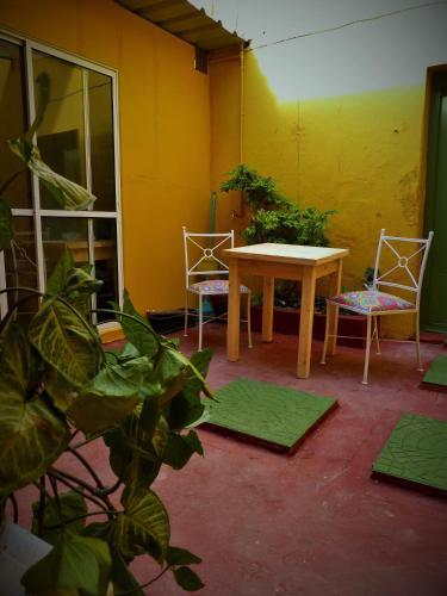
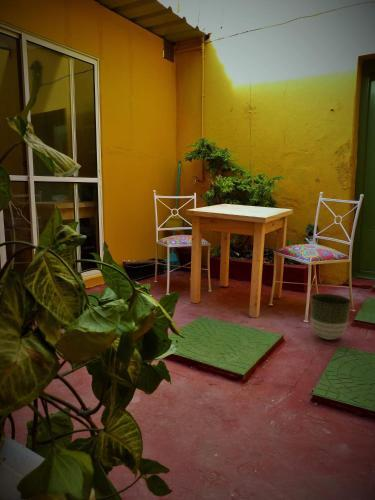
+ planter [310,293,352,341]
